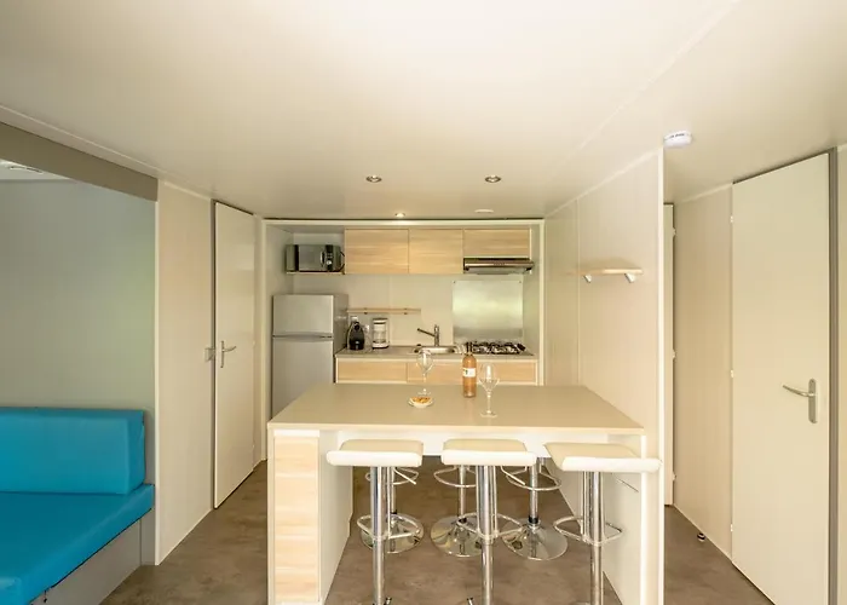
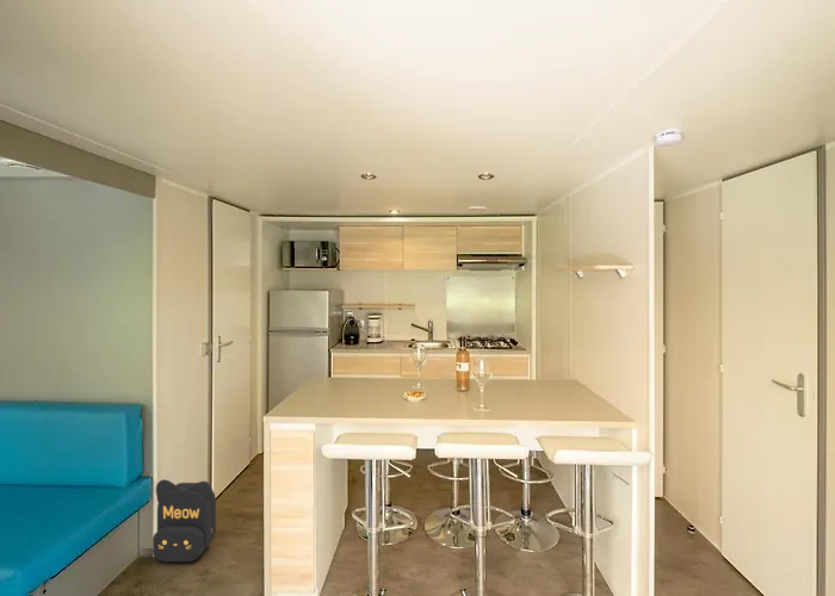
+ backpack [151,478,217,563]
